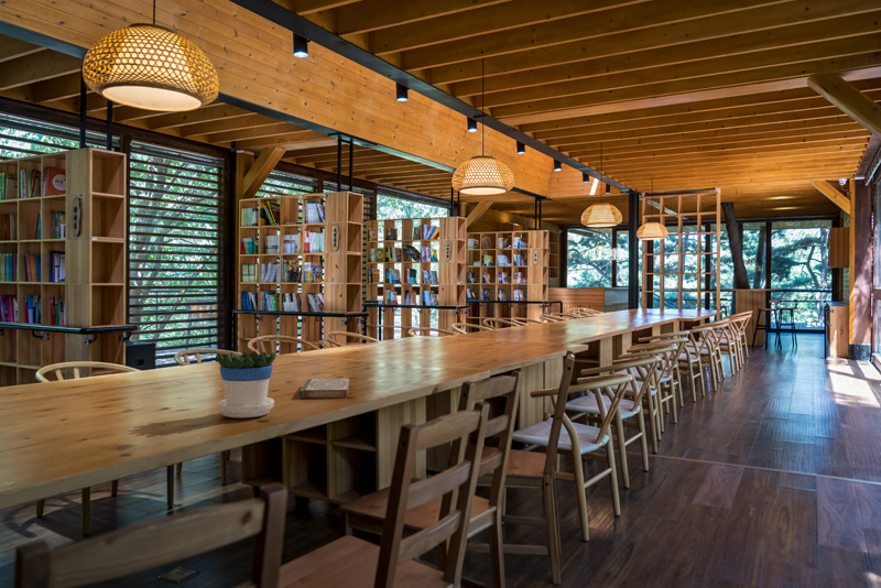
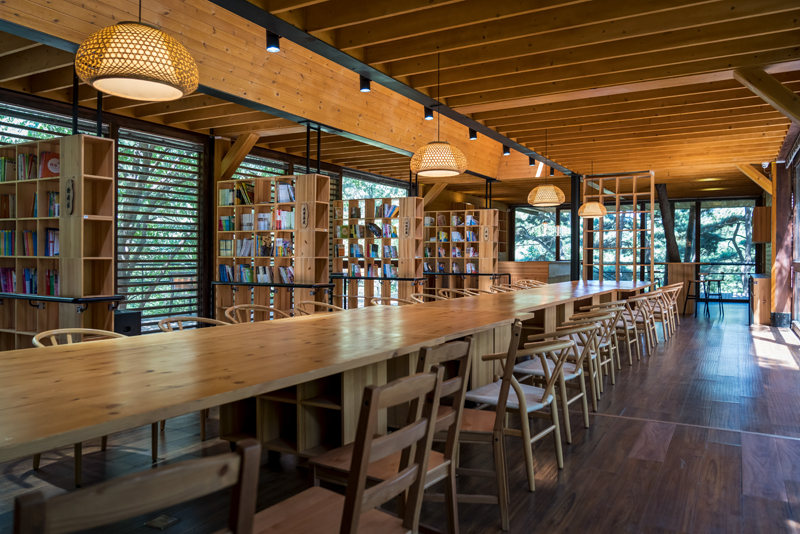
- book [297,378,350,400]
- flowerpot [215,350,278,418]
